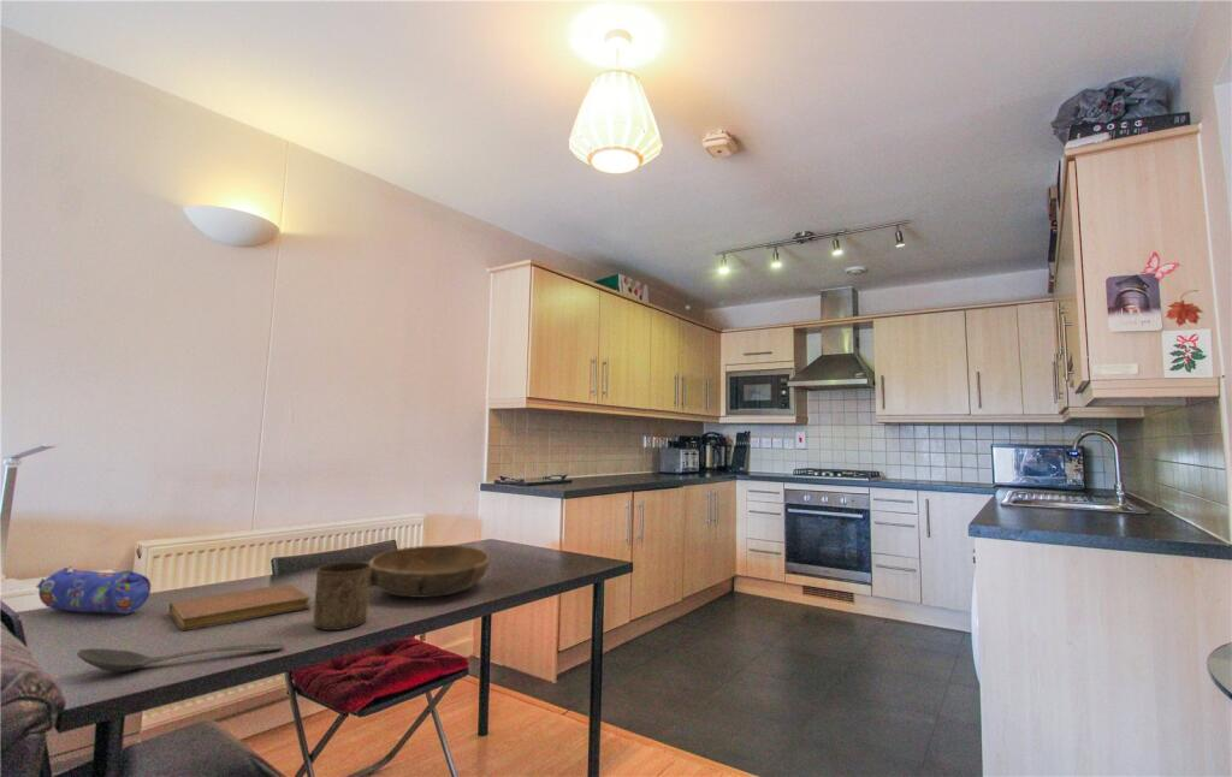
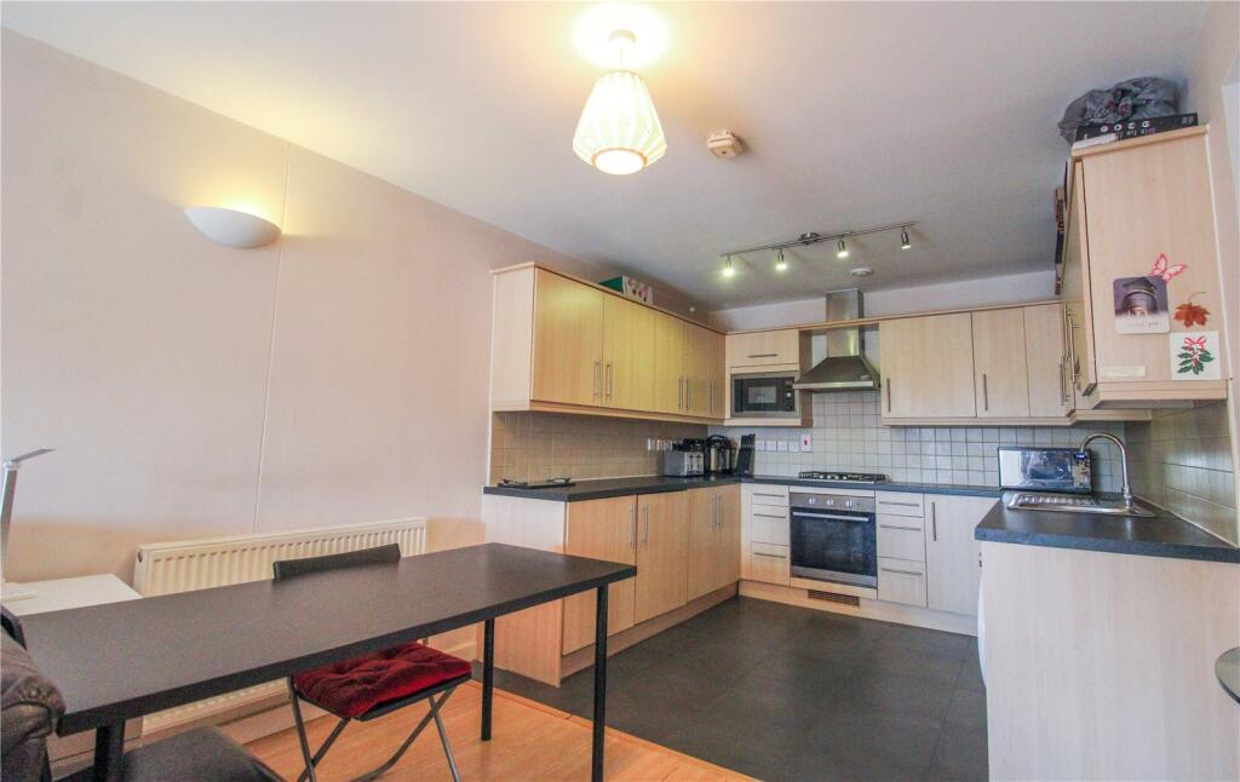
- stirrer [76,642,285,674]
- cup [313,560,372,631]
- notebook [168,582,312,631]
- pencil case [35,564,152,615]
- bowl [368,544,491,599]
